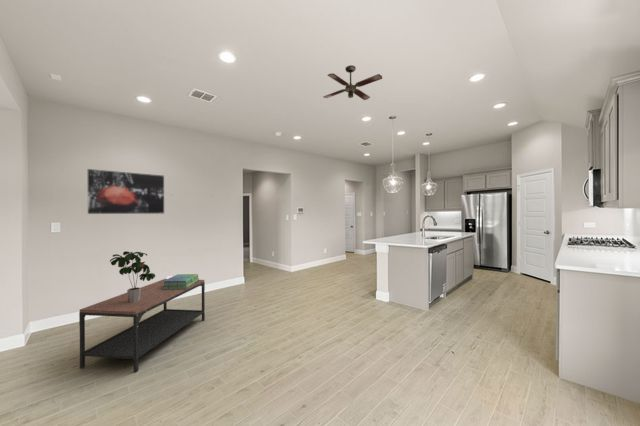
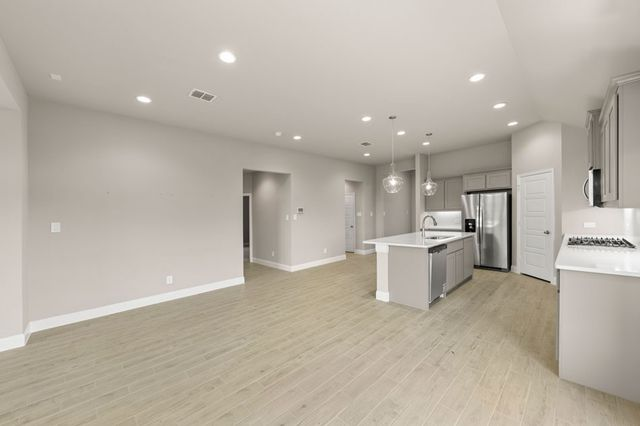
- coffee table [78,278,206,373]
- potted plant [109,250,156,303]
- wall art [87,168,165,215]
- stack of books [162,273,200,290]
- ceiling fan [322,64,383,101]
